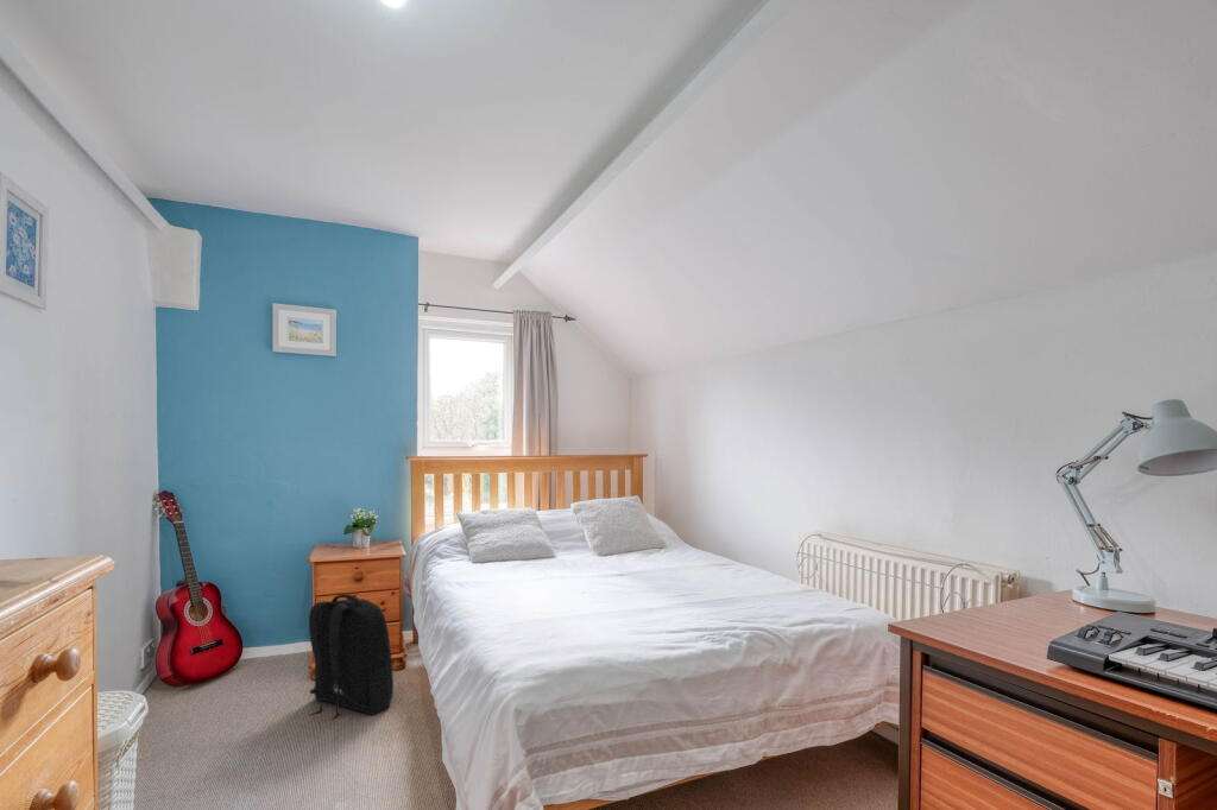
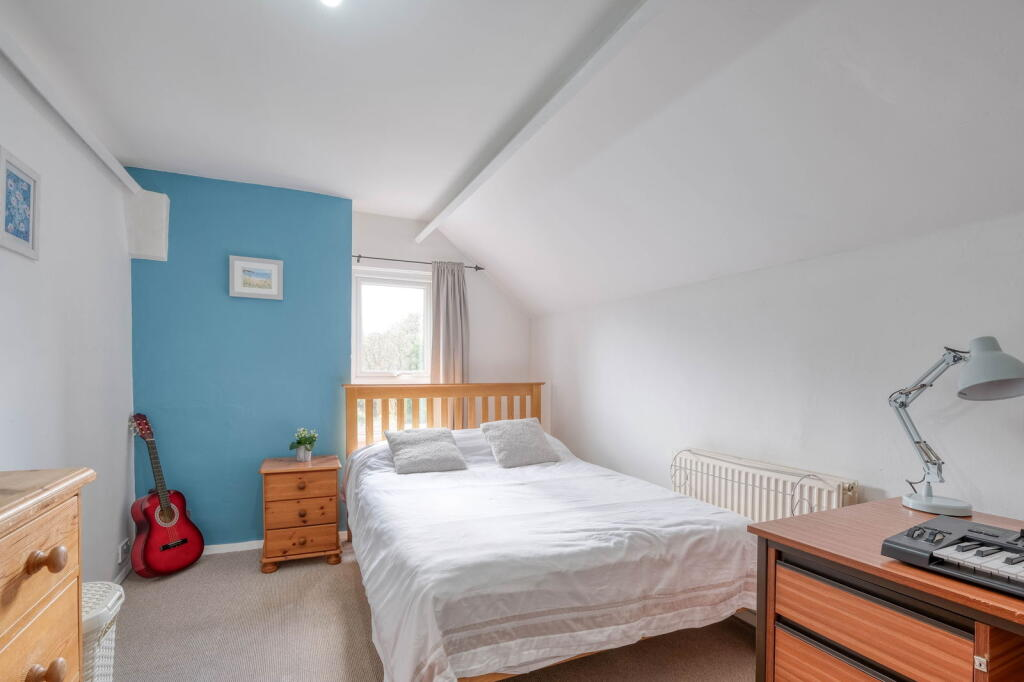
- backpack [308,593,395,721]
